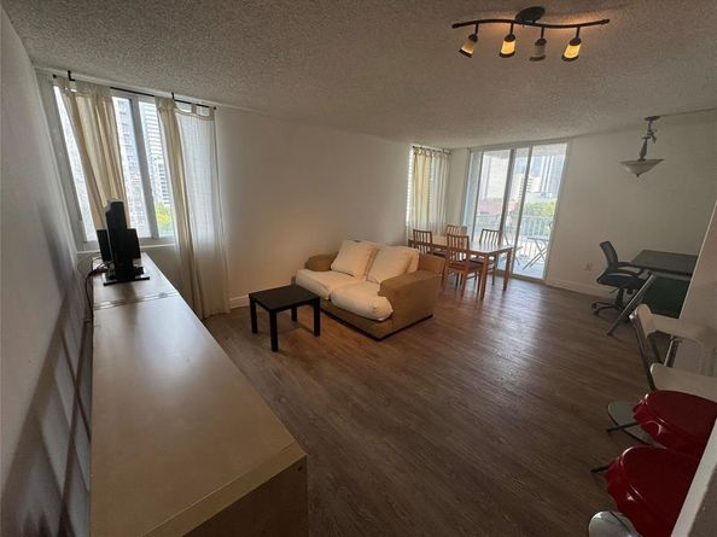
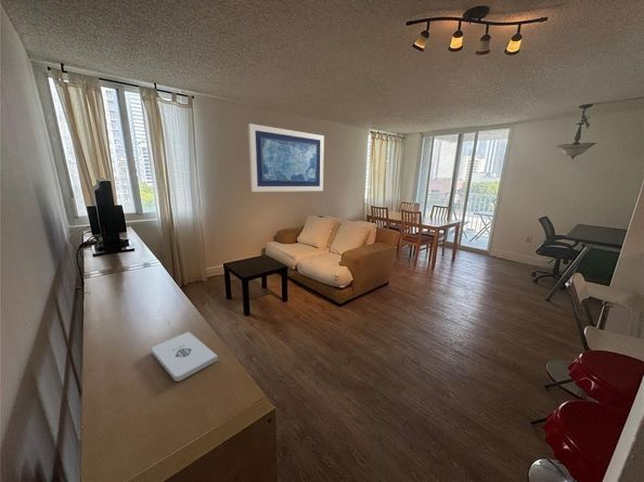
+ notepad [151,330,219,382]
+ wall art [247,122,325,193]
